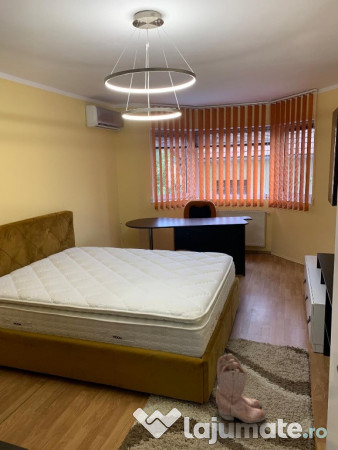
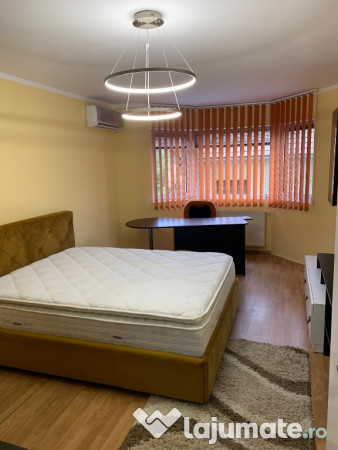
- boots [215,352,267,424]
